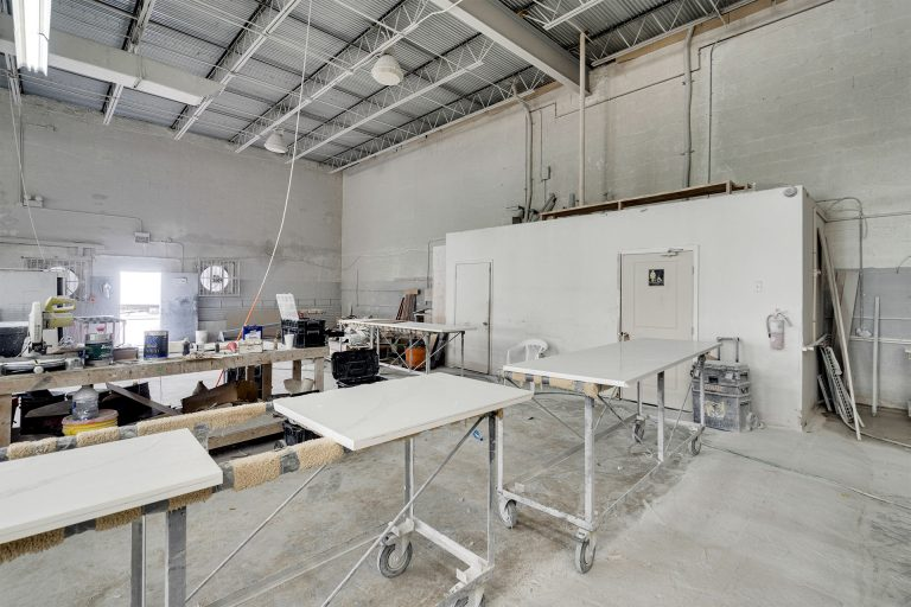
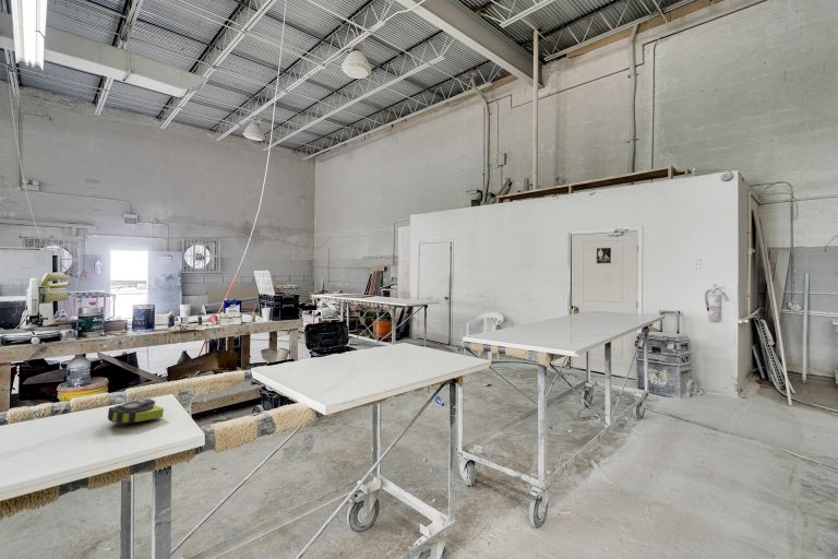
+ tape measure [107,397,165,426]
